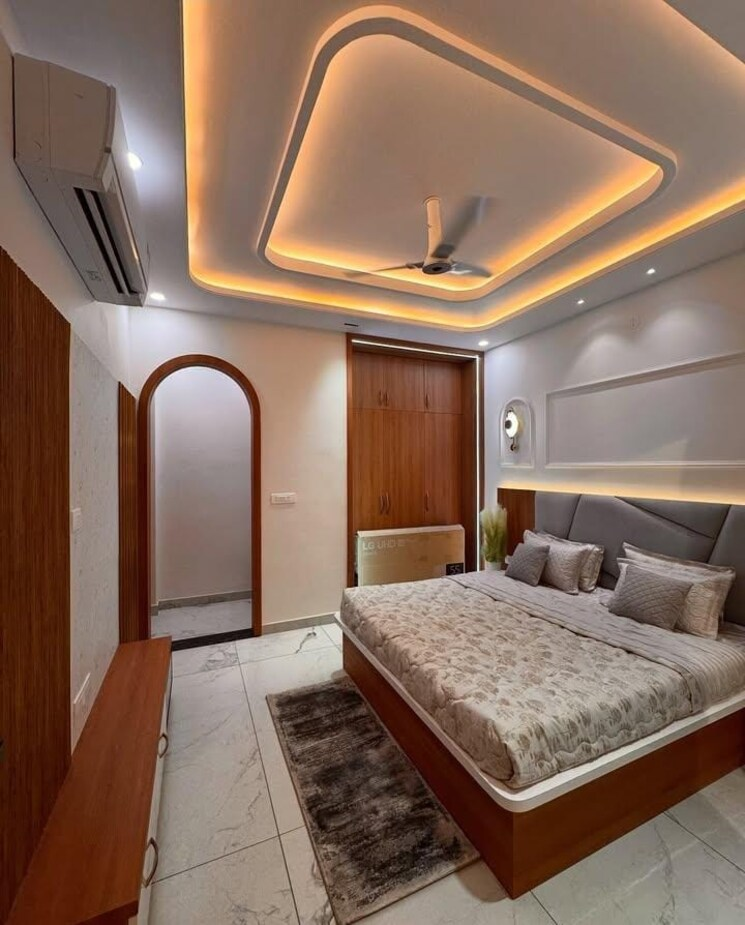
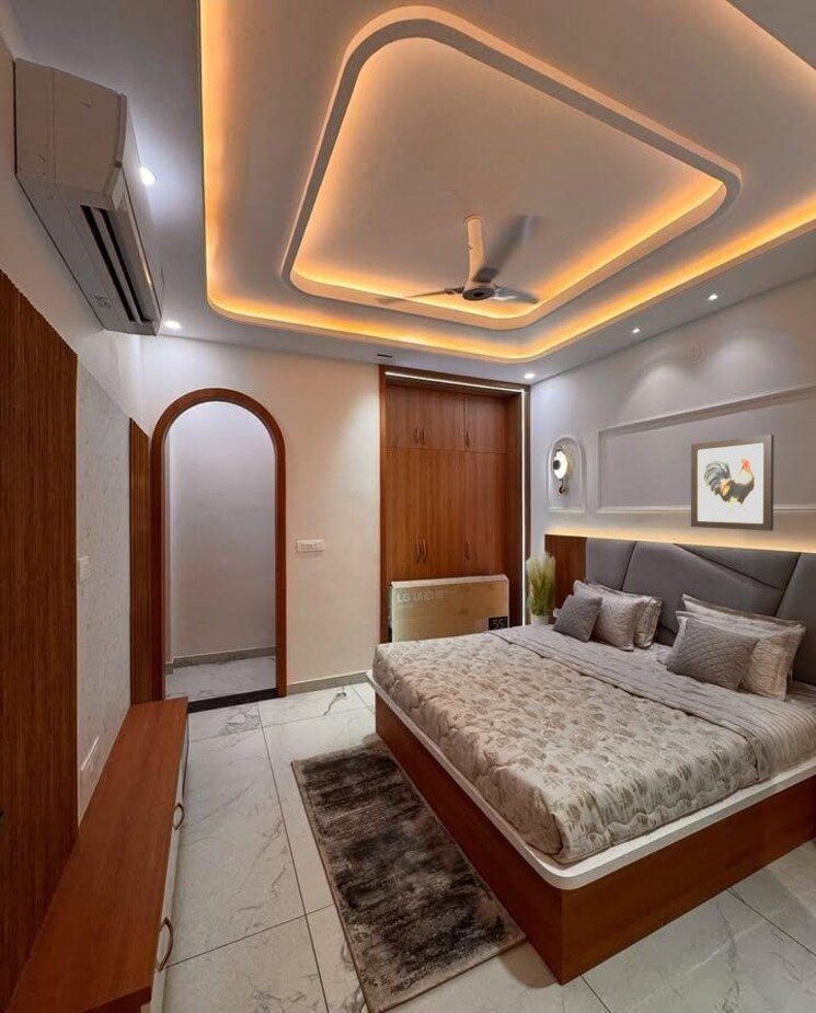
+ wall art [690,434,774,532]
